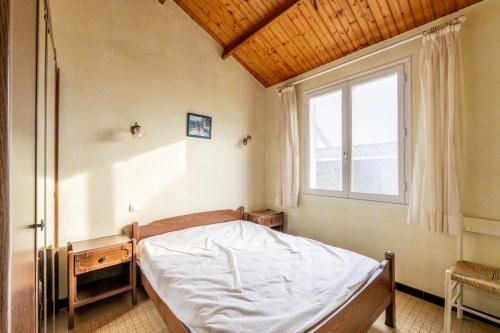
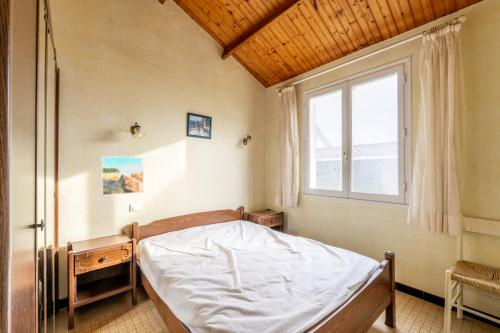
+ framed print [100,155,145,197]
